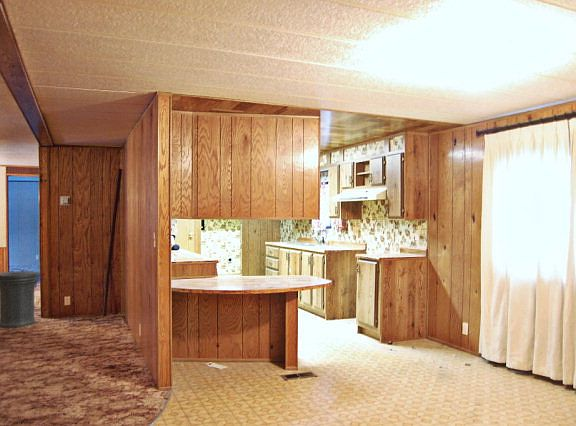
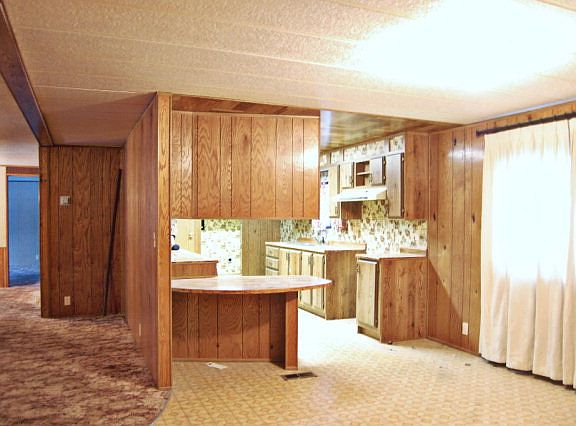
- trash can [0,268,40,329]
